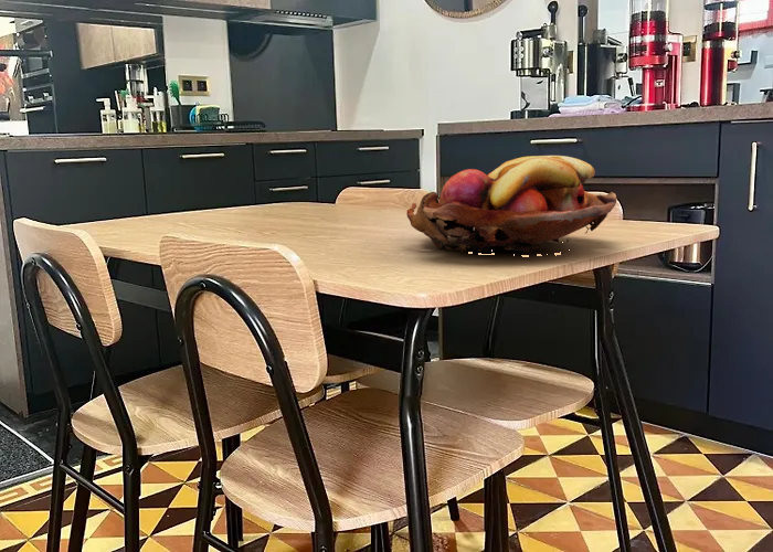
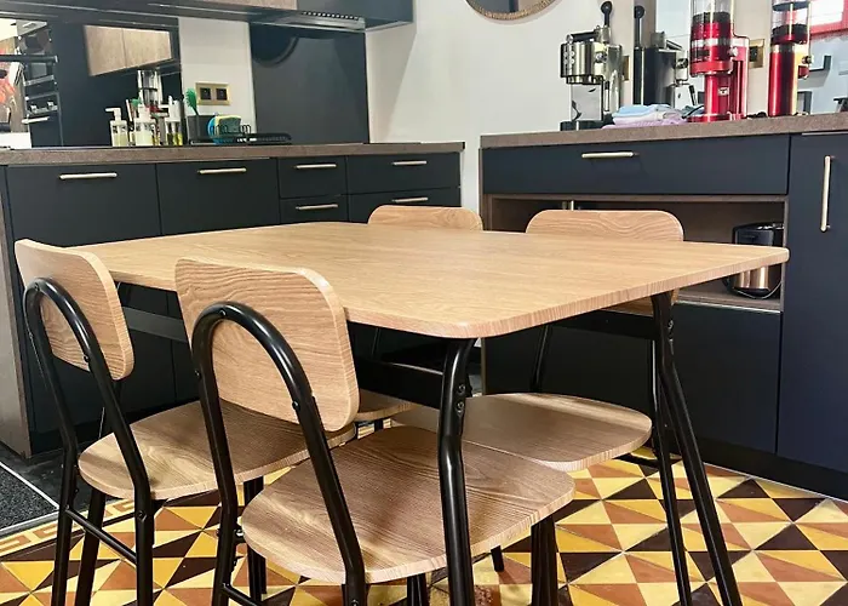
- fruit basket [405,155,617,257]
